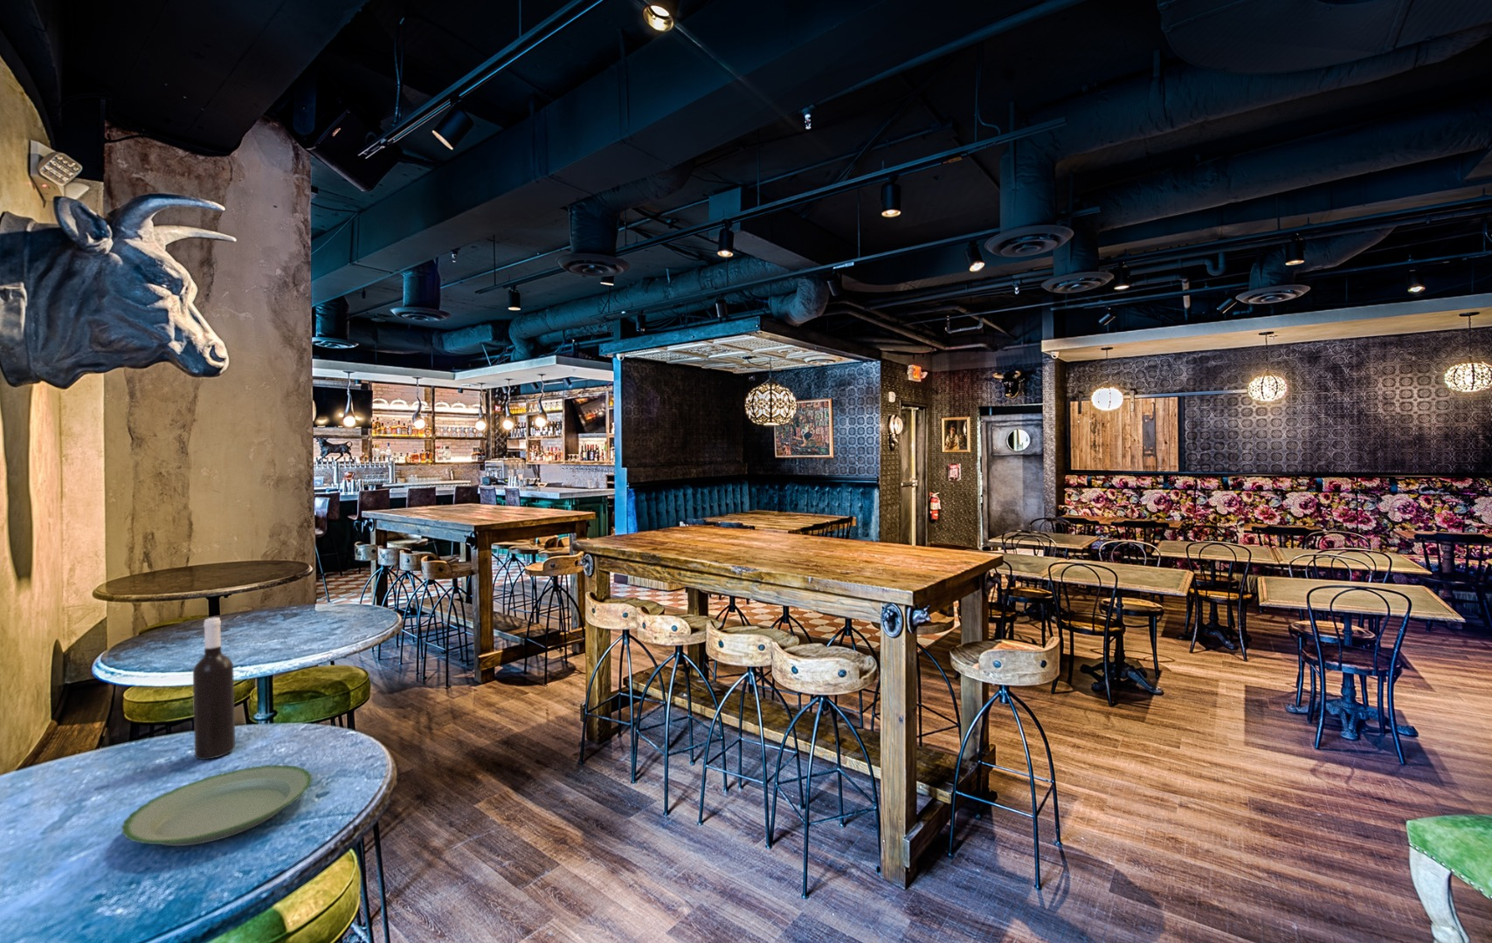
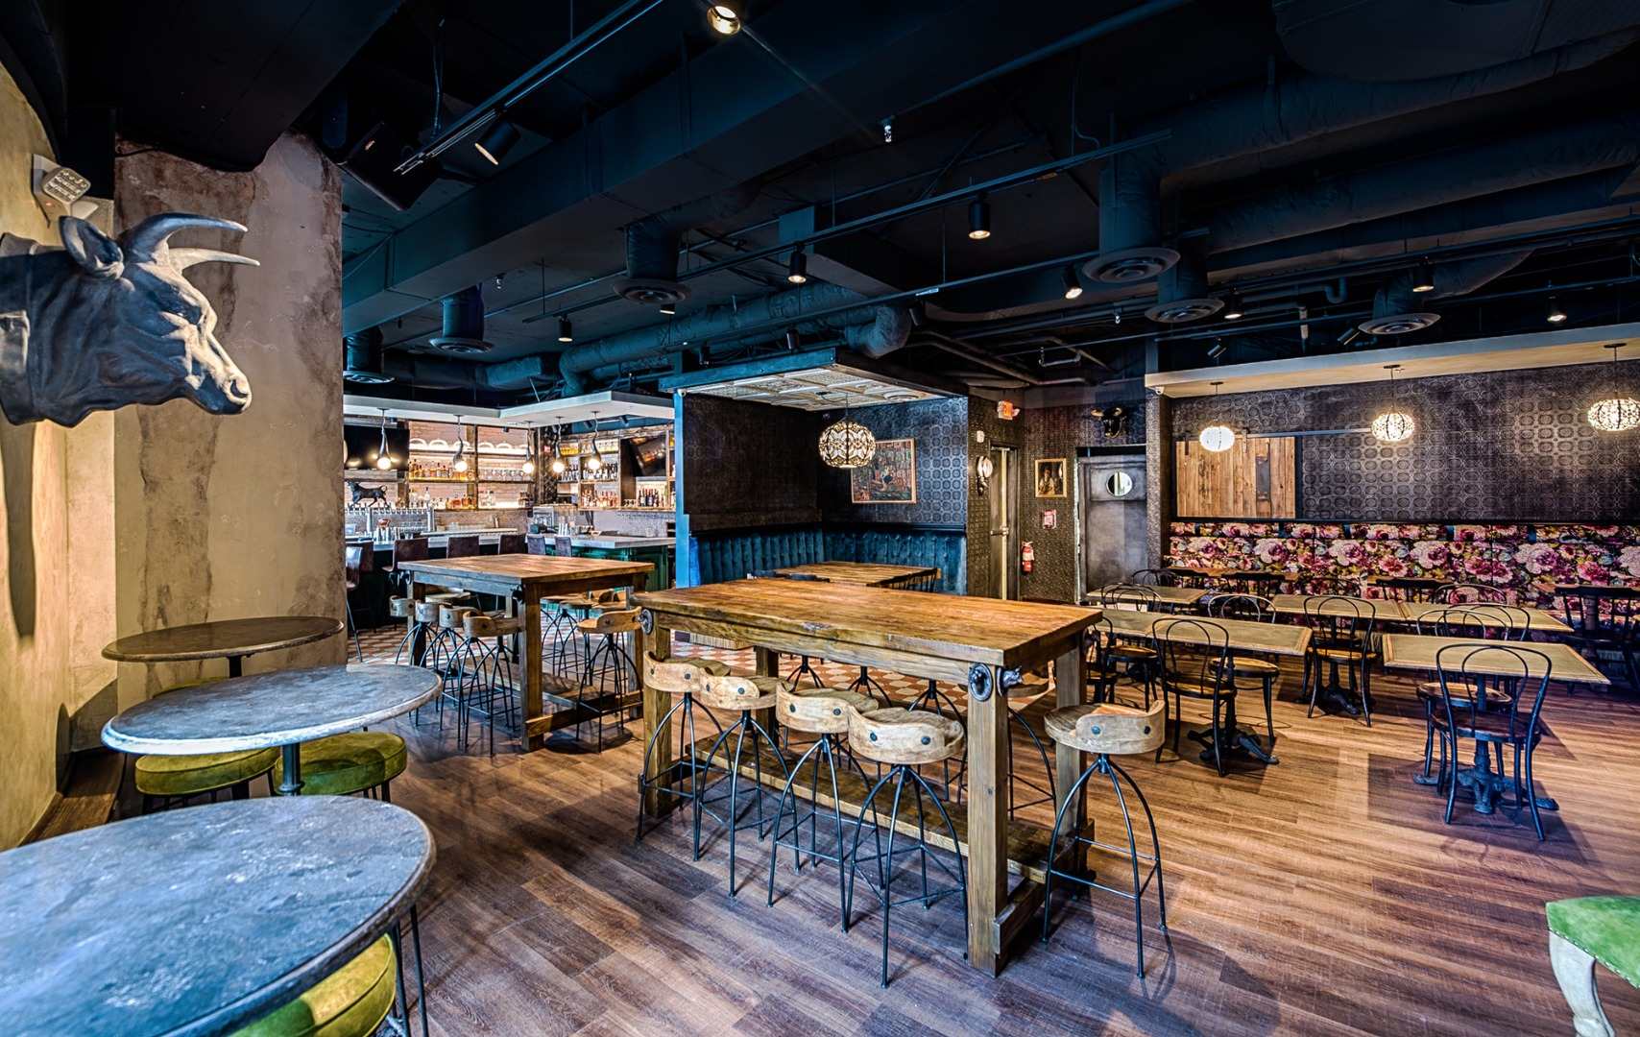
- wine bottle [192,616,236,760]
- plate [121,764,314,847]
